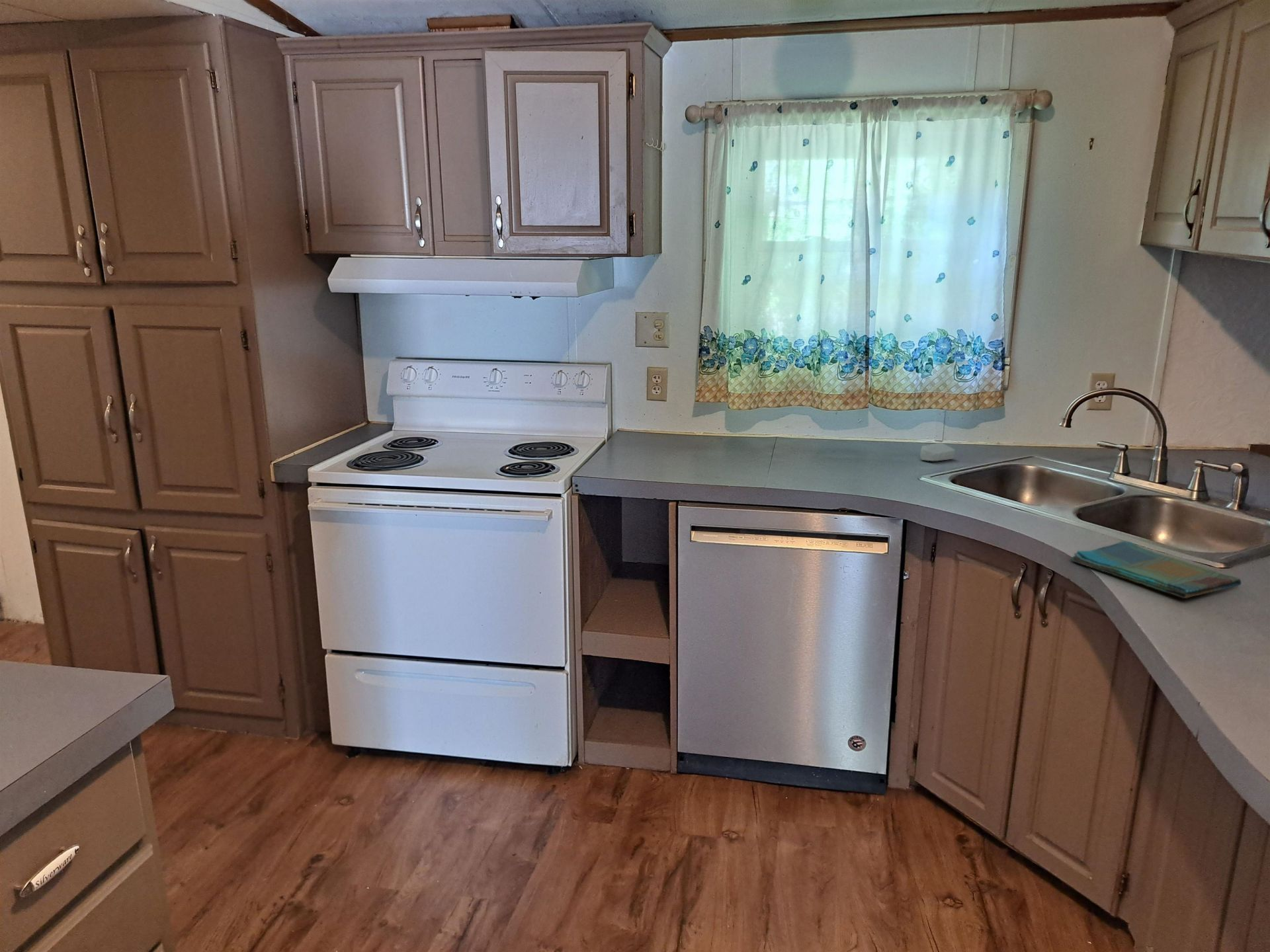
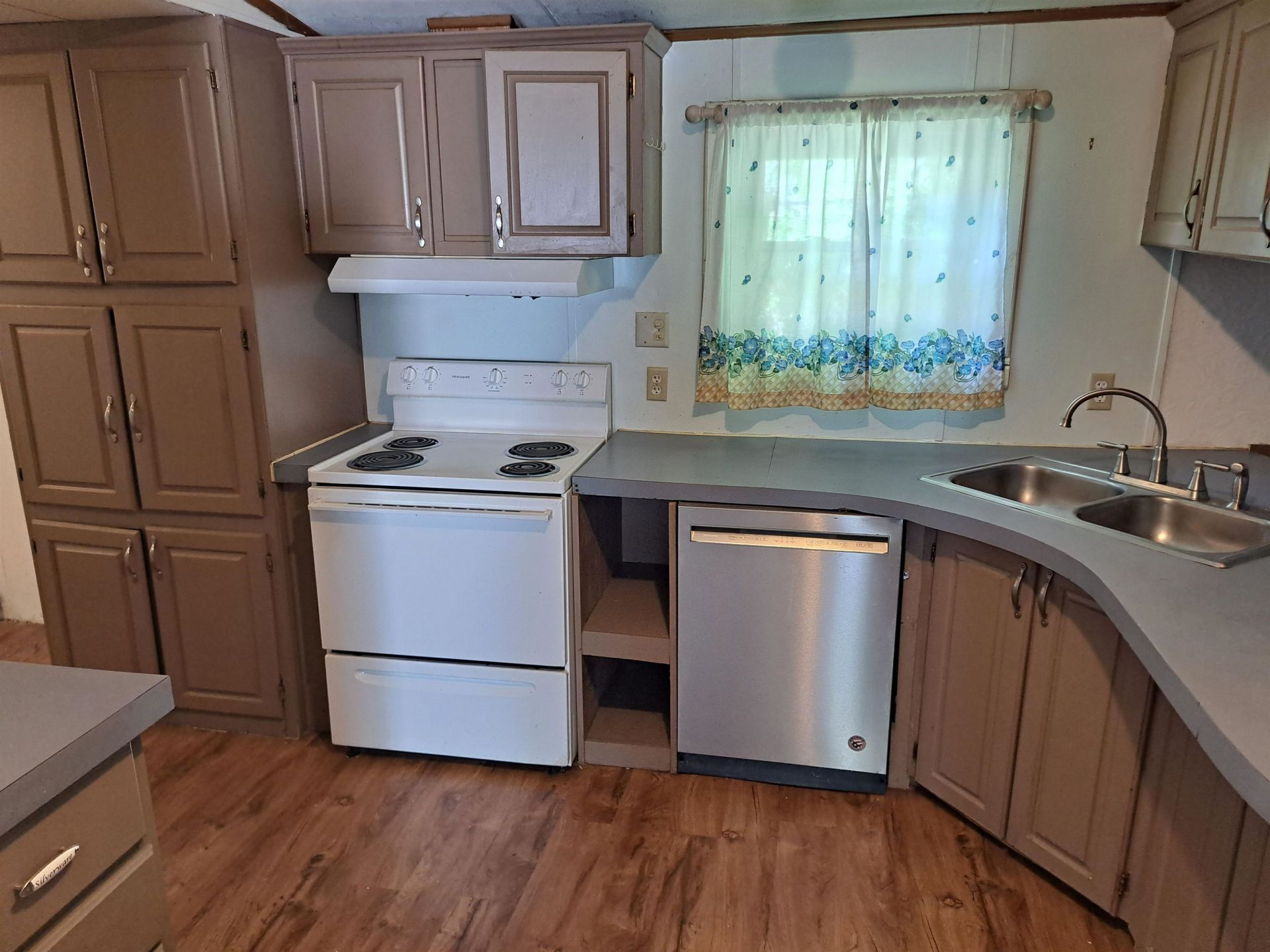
- soap bar [919,442,956,461]
- dish towel [1070,540,1242,599]
